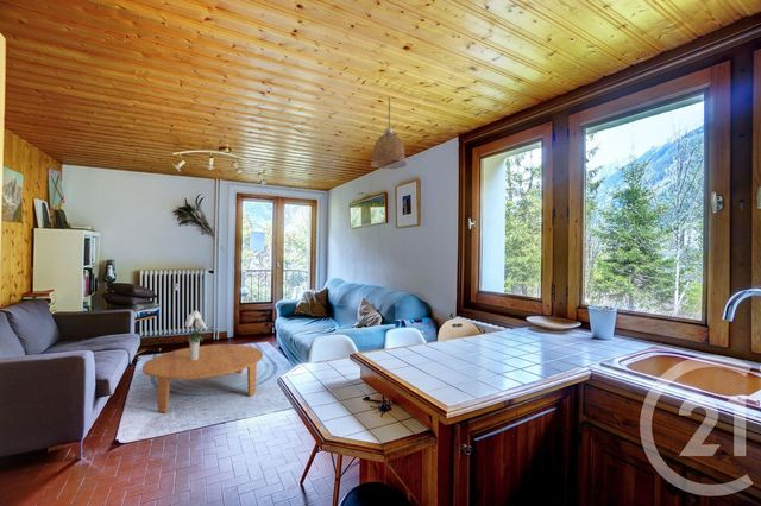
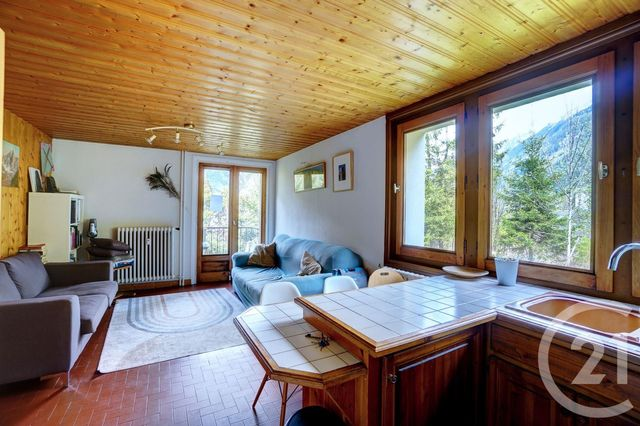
- bouquet [184,310,207,360]
- coffee table [141,343,264,413]
- pendant lamp [370,96,408,170]
